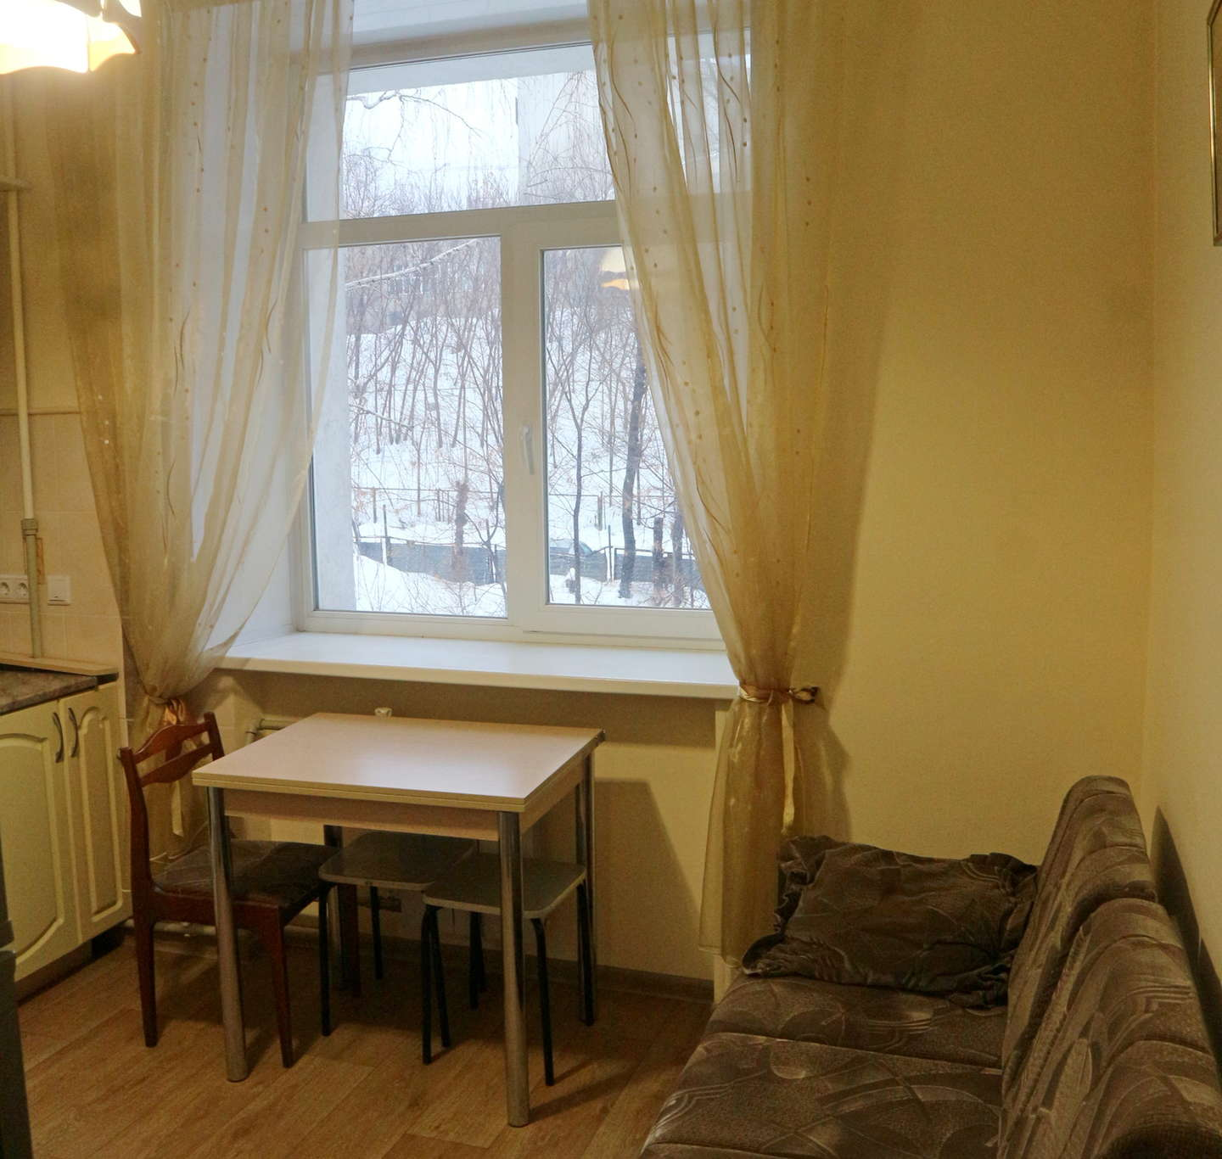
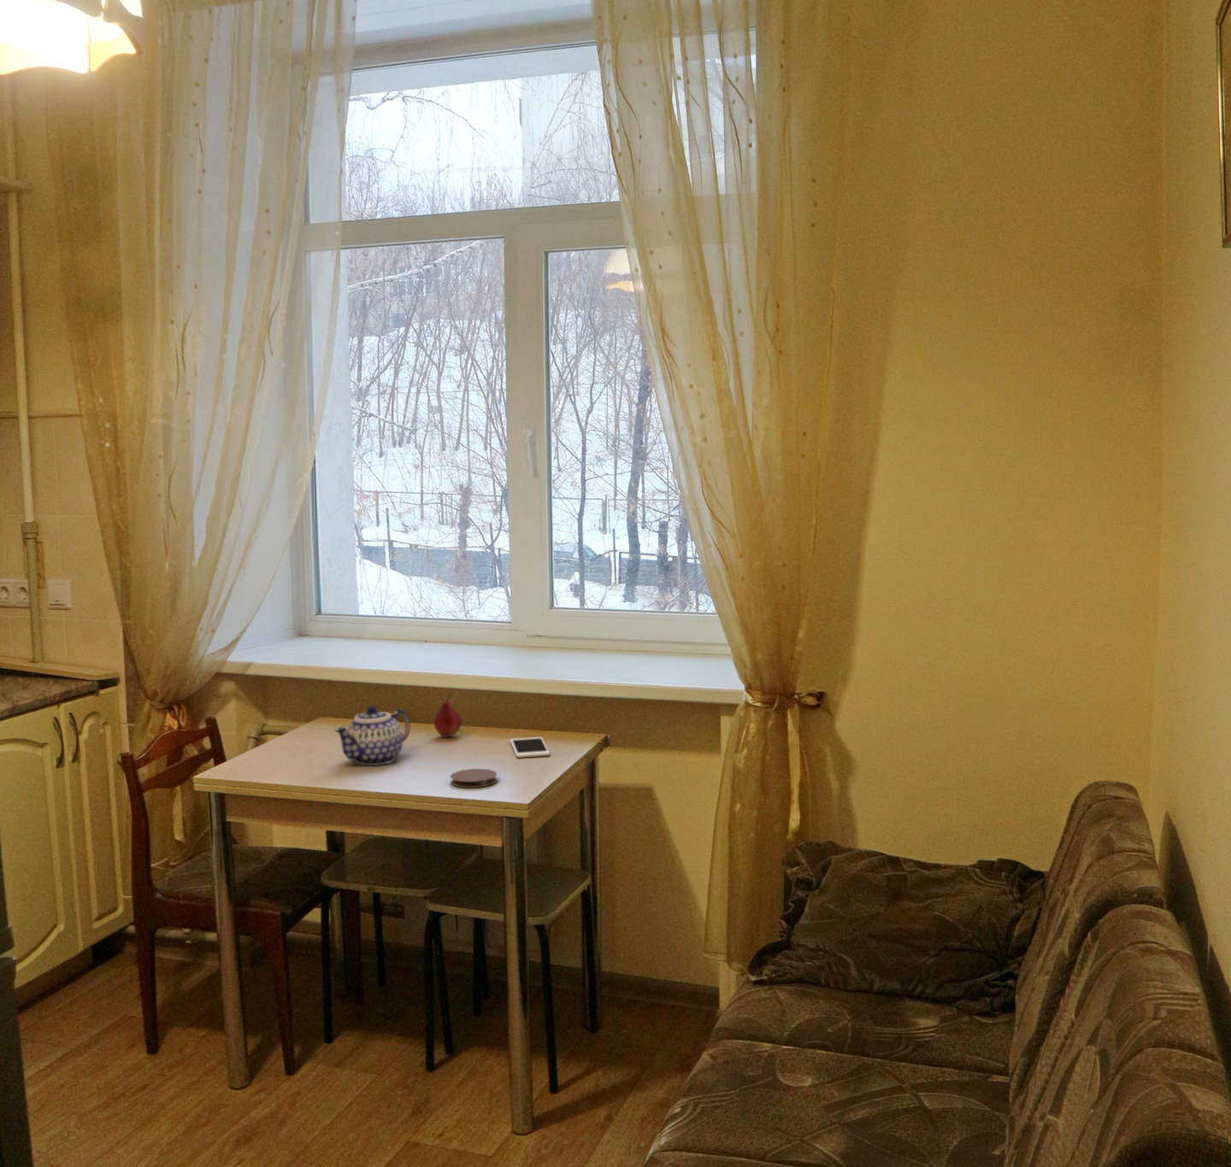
+ fruit [433,689,463,738]
+ teapot [334,705,411,767]
+ coaster [450,768,498,789]
+ cell phone [509,736,551,759]
